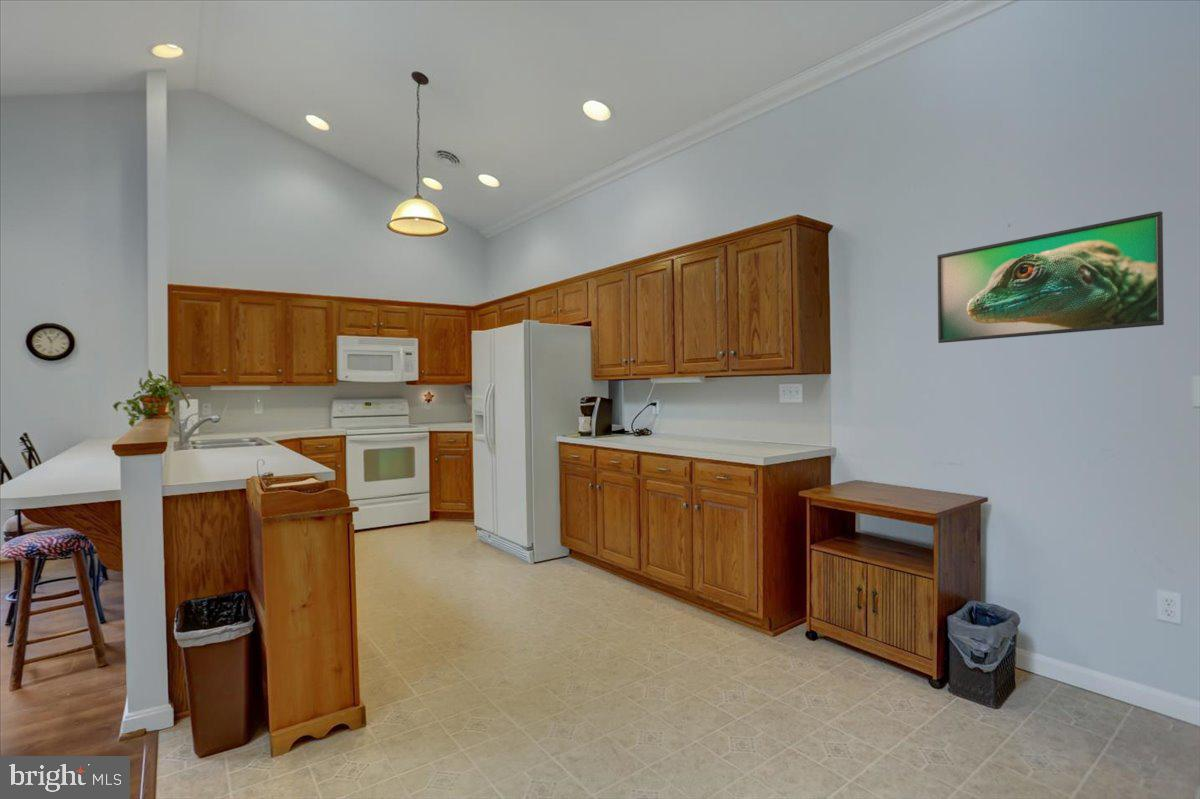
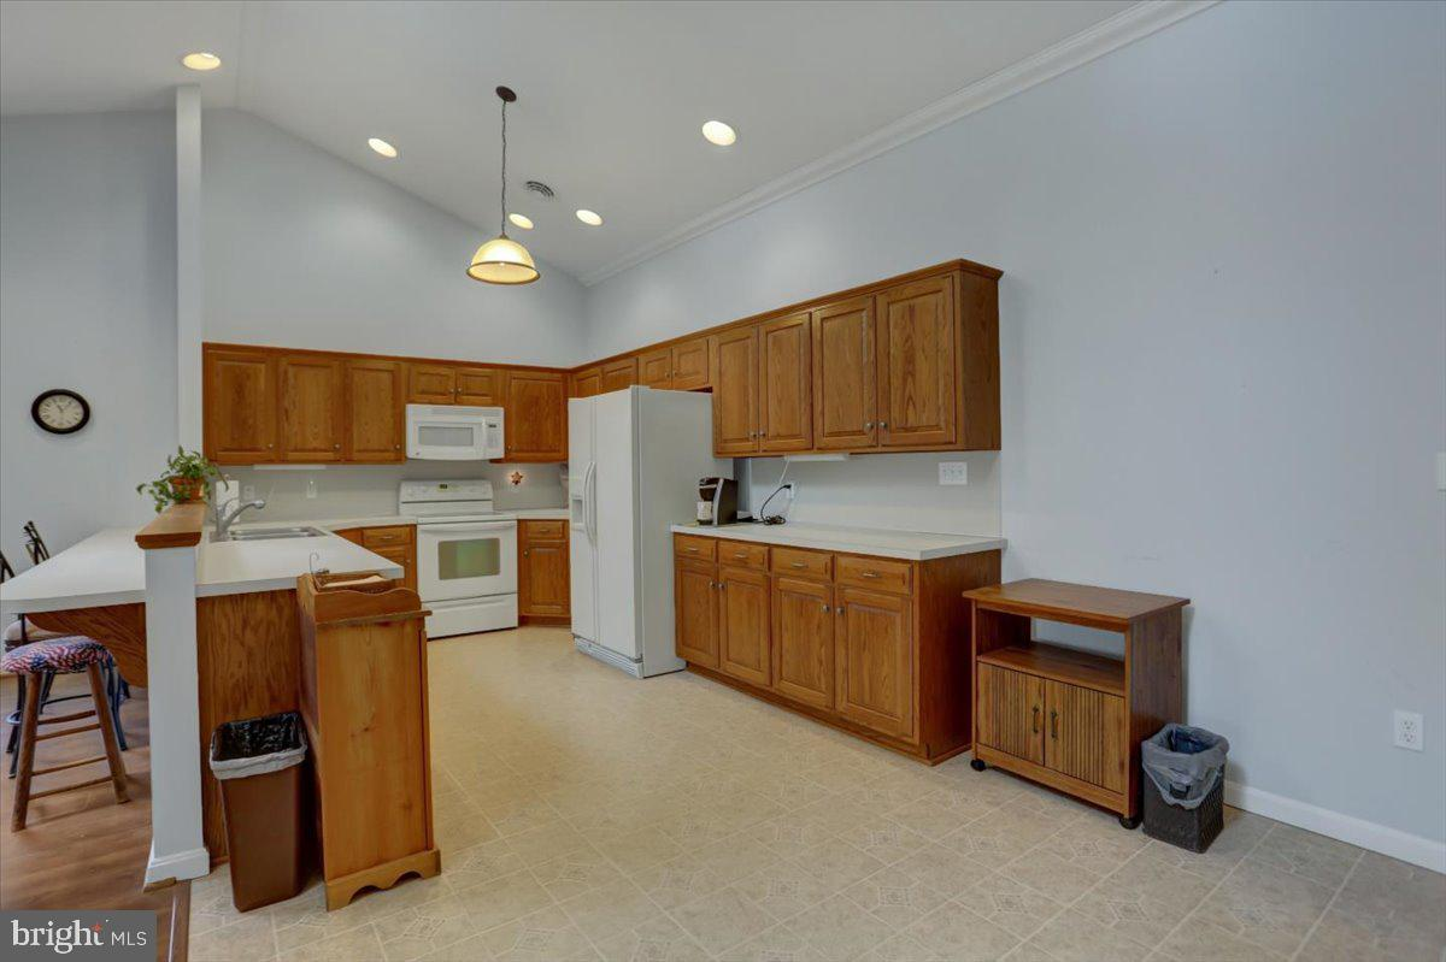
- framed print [936,210,1165,344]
